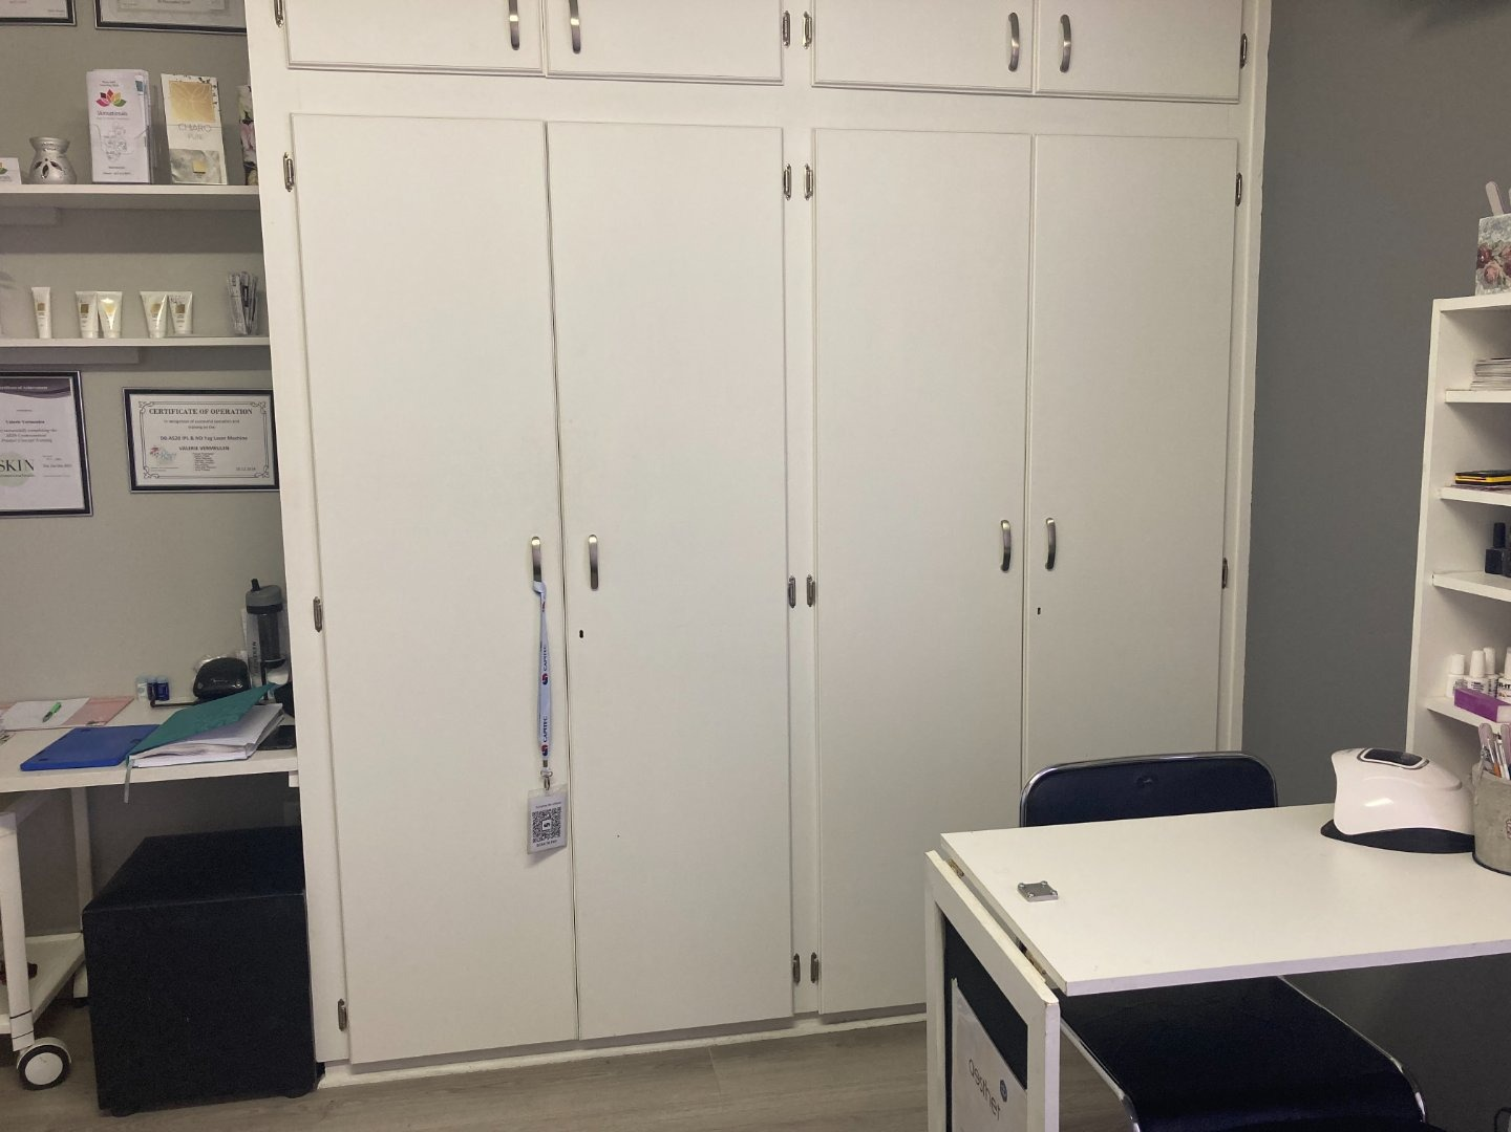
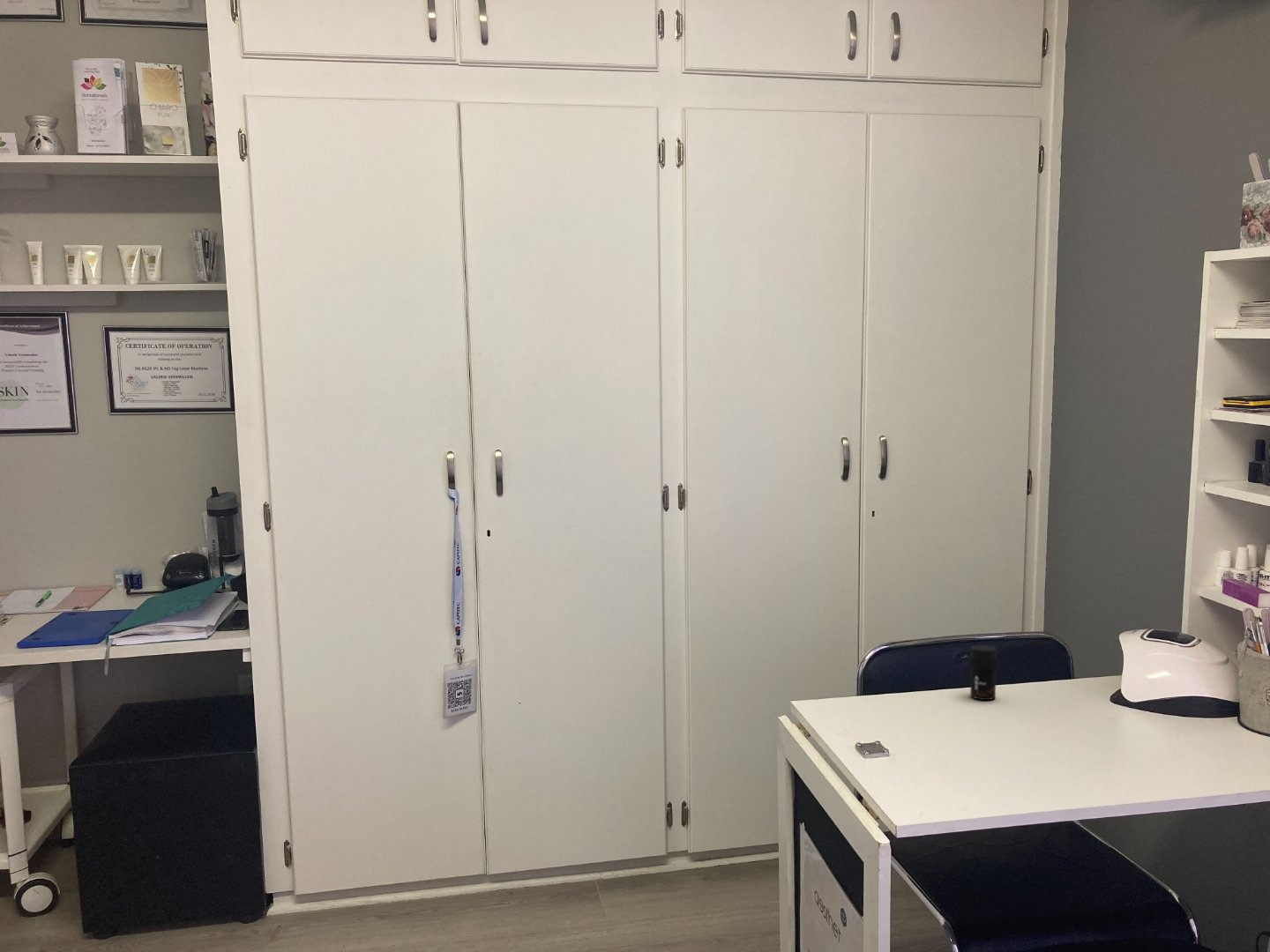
+ jar [969,644,997,701]
